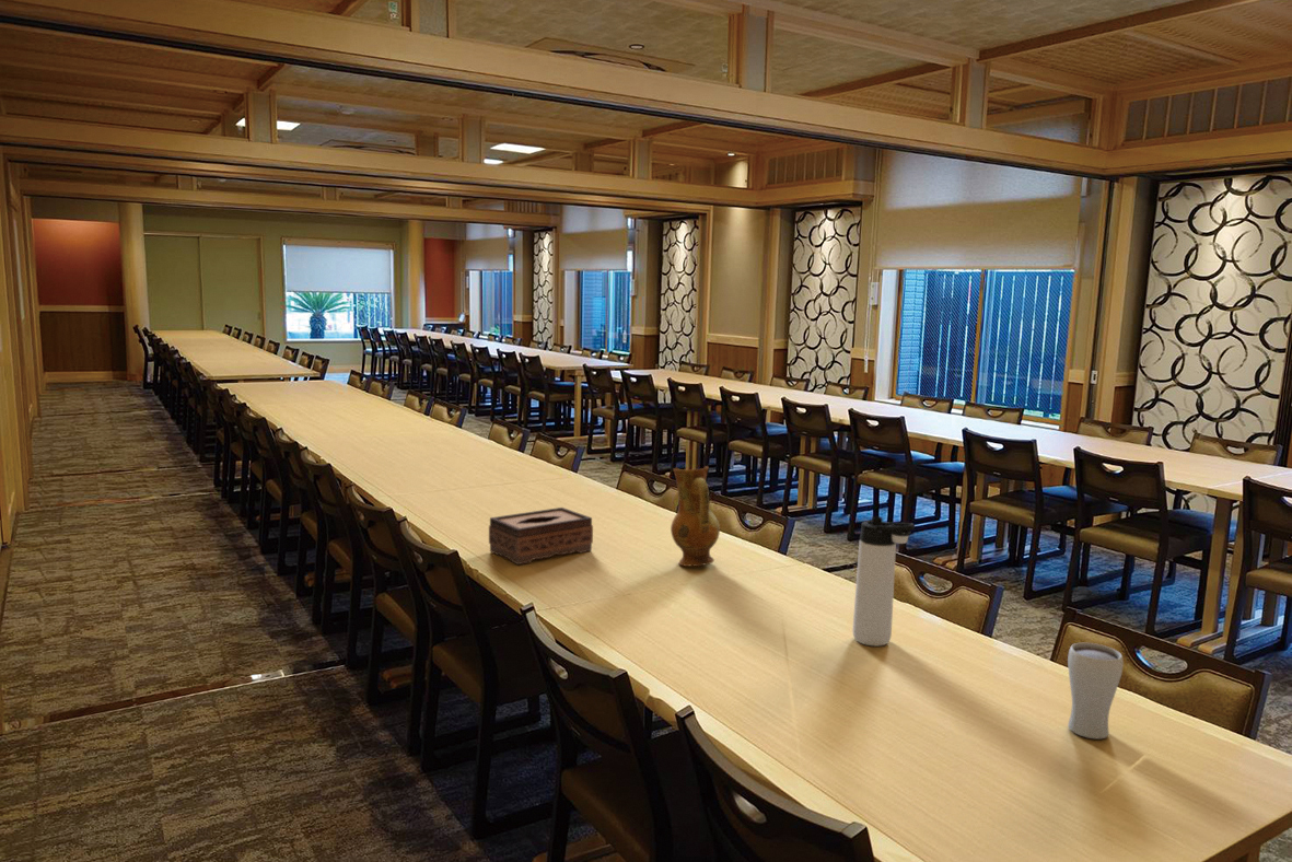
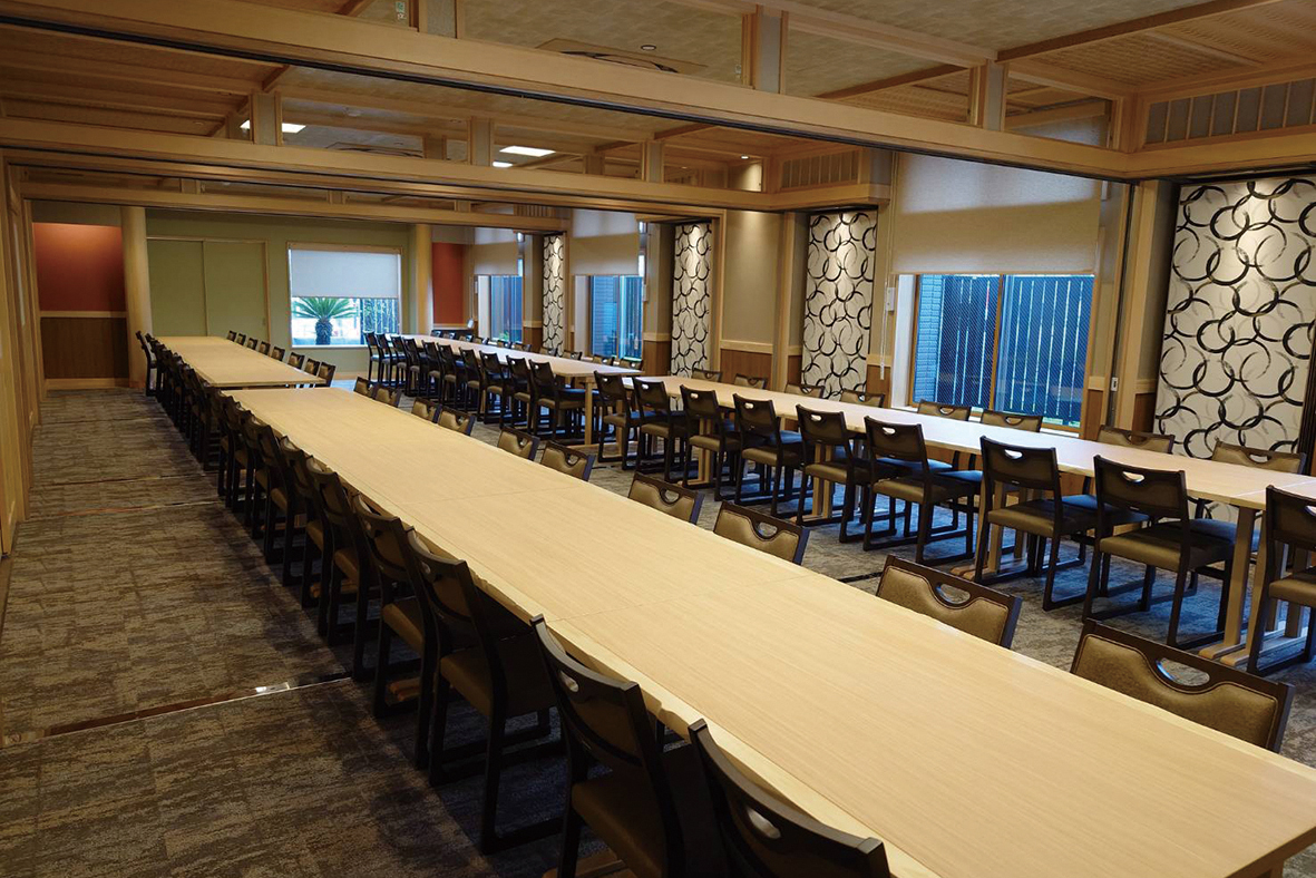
- drinking glass [1067,642,1125,739]
- thermos bottle [851,515,915,648]
- ceramic jug [670,465,721,568]
- tissue box [488,506,594,566]
